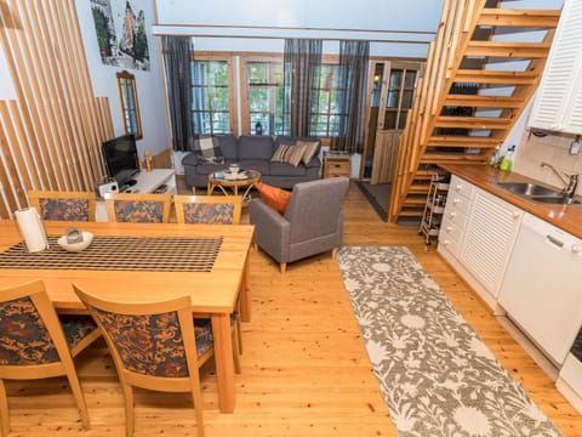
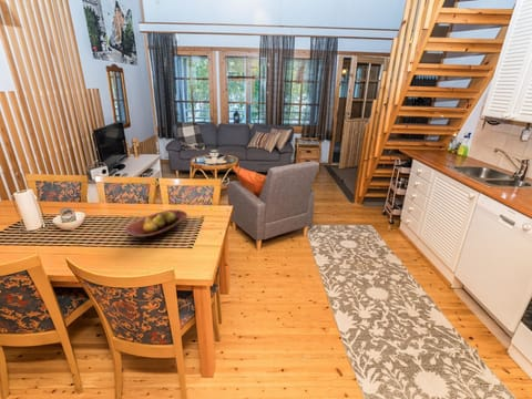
+ fruit bowl [124,208,188,242]
